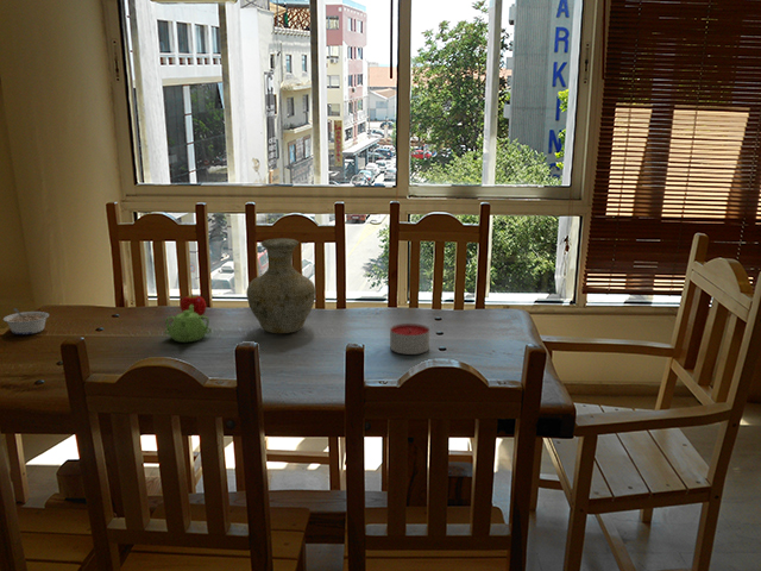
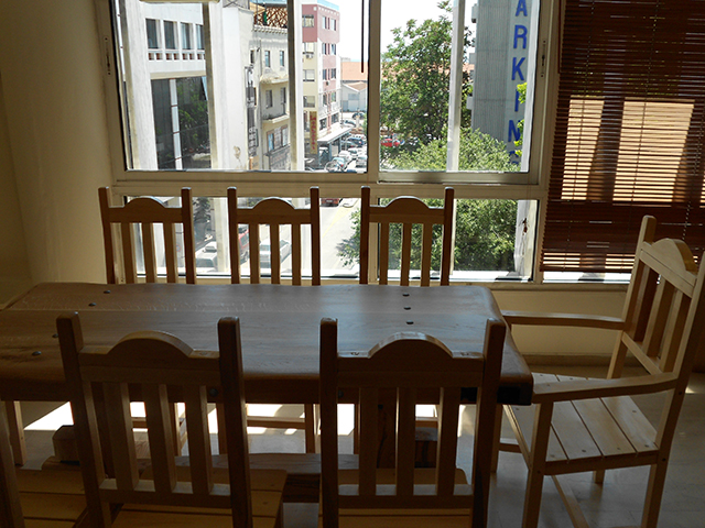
- legume [2,307,50,335]
- vase [245,238,317,334]
- teapot [163,305,213,344]
- candle [389,322,430,356]
- fruit [178,293,207,316]
